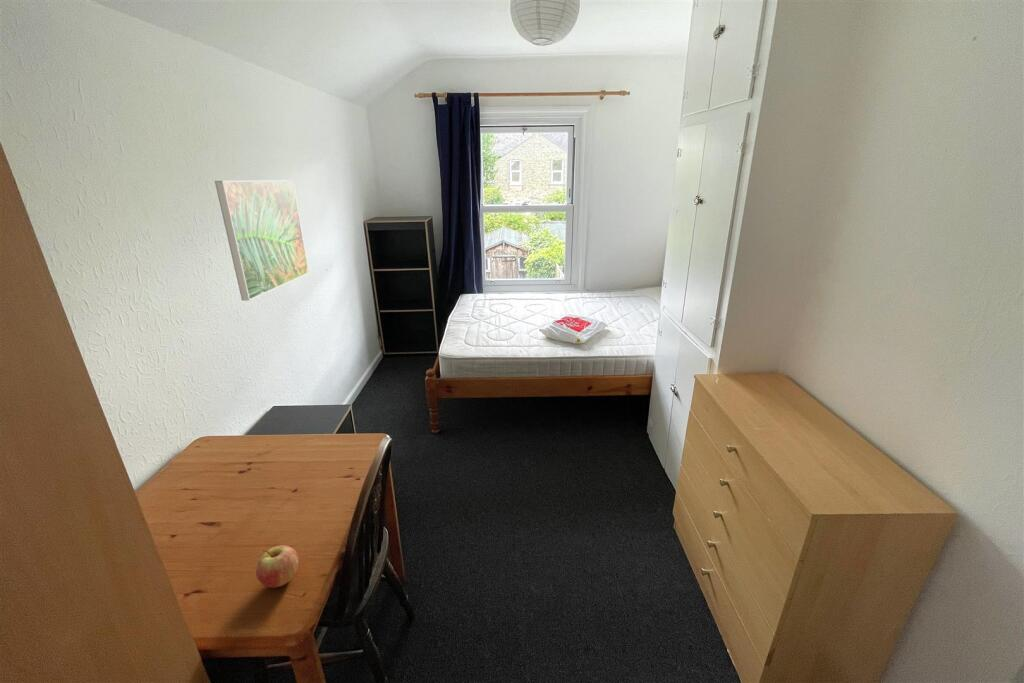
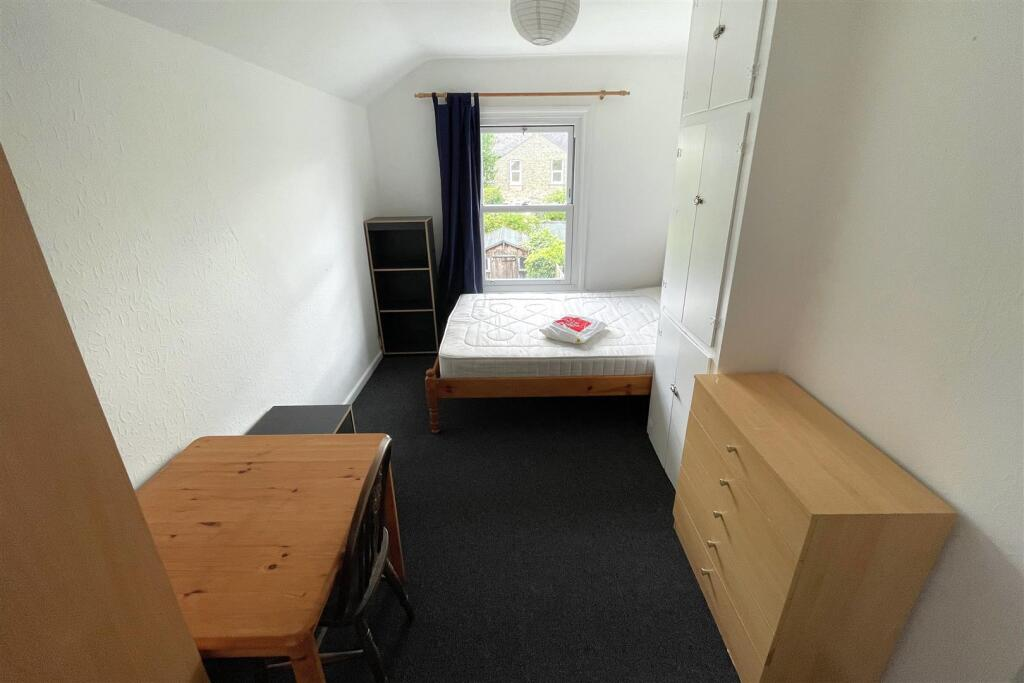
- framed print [214,179,310,302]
- fruit [255,544,300,589]
